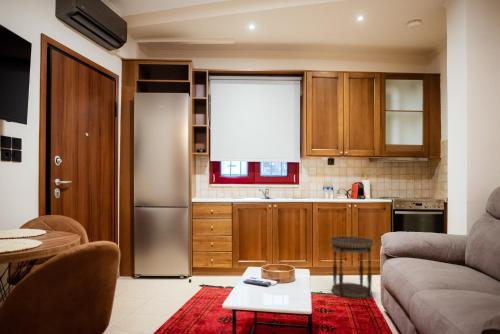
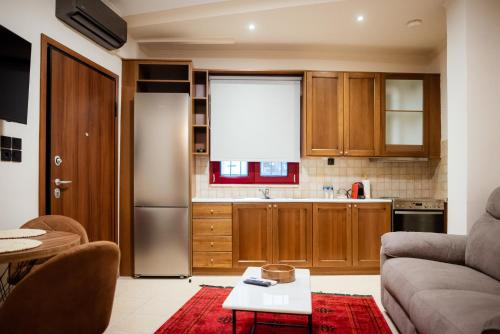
- side table [328,235,376,300]
